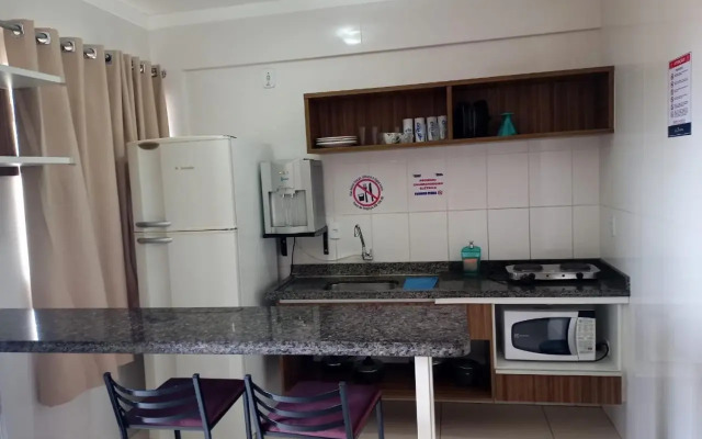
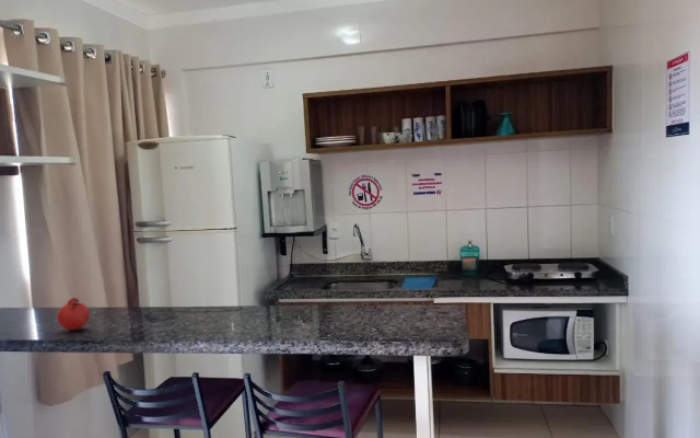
+ fruit [56,297,91,331]
